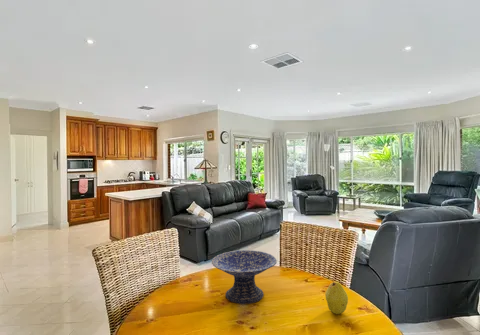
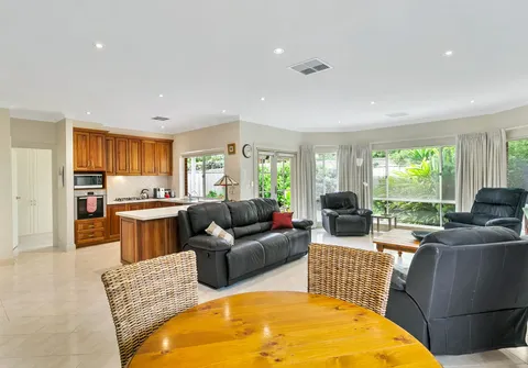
- decorative bowl [211,249,278,305]
- fruit [325,281,349,315]
